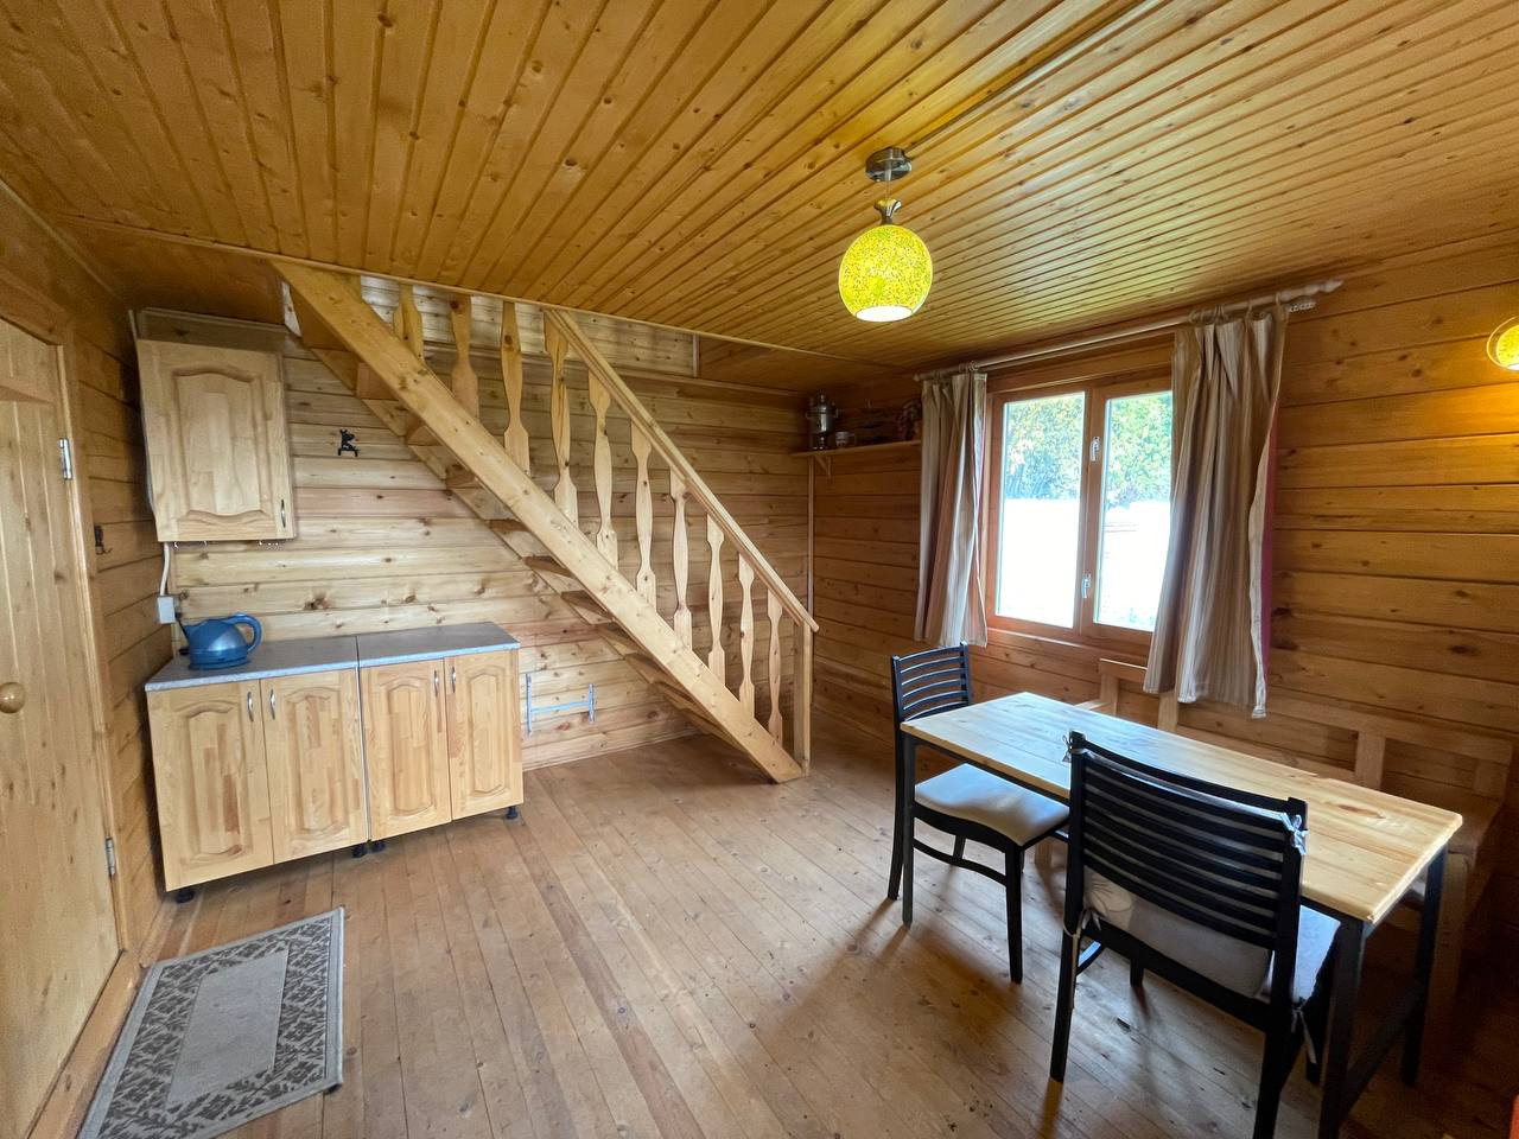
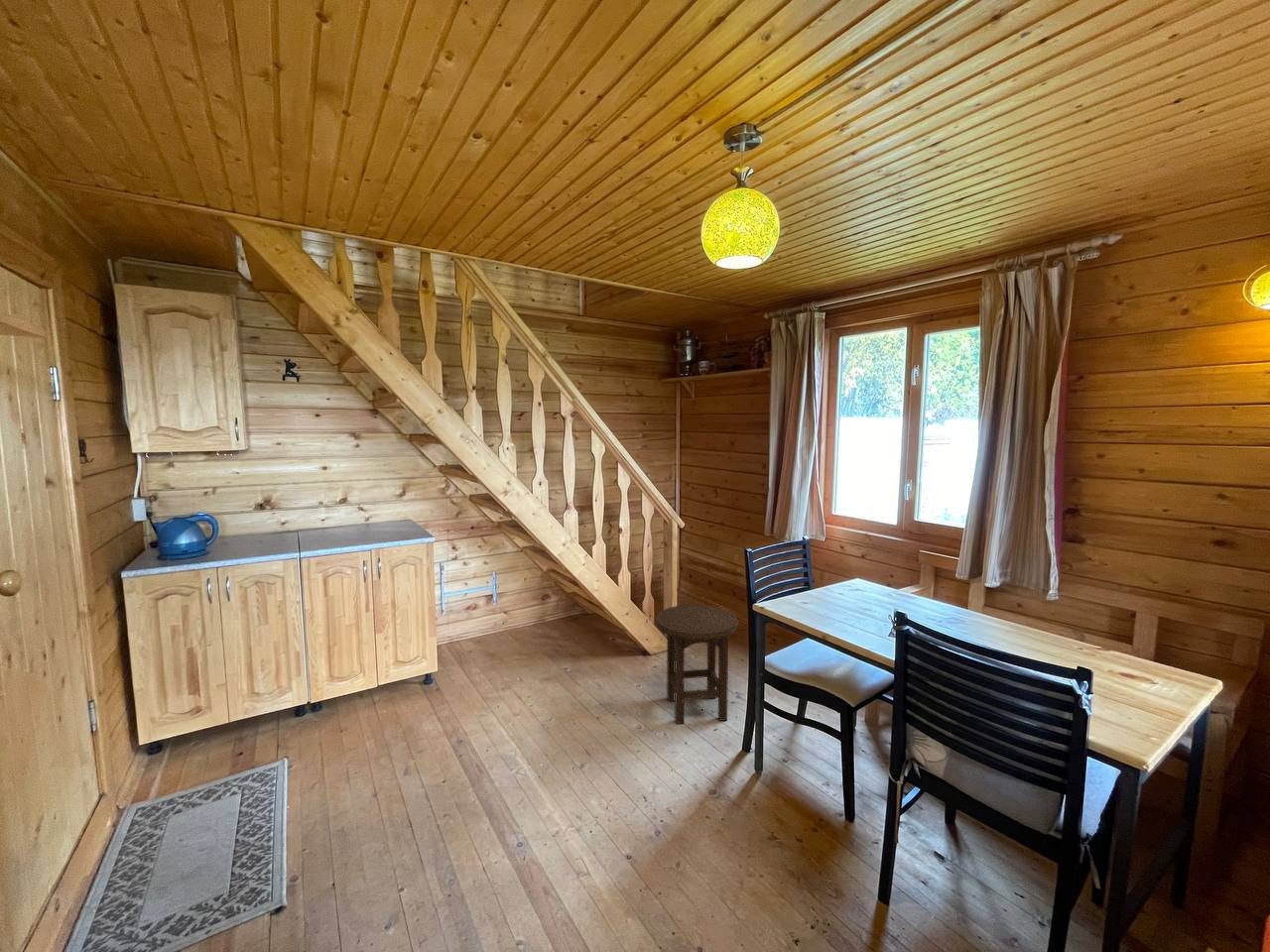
+ stool [655,604,739,725]
